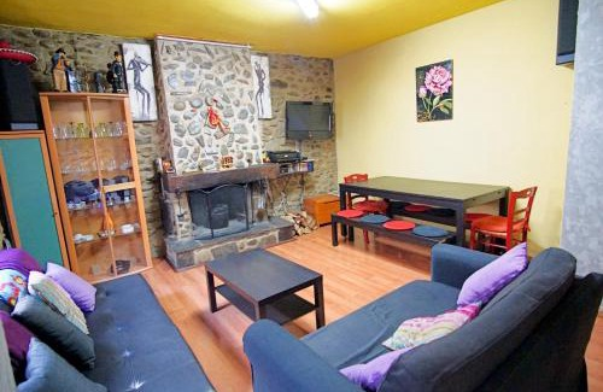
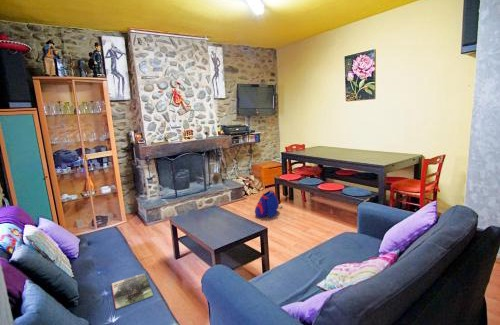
+ magazine [111,272,154,310]
+ backpack [254,189,284,219]
